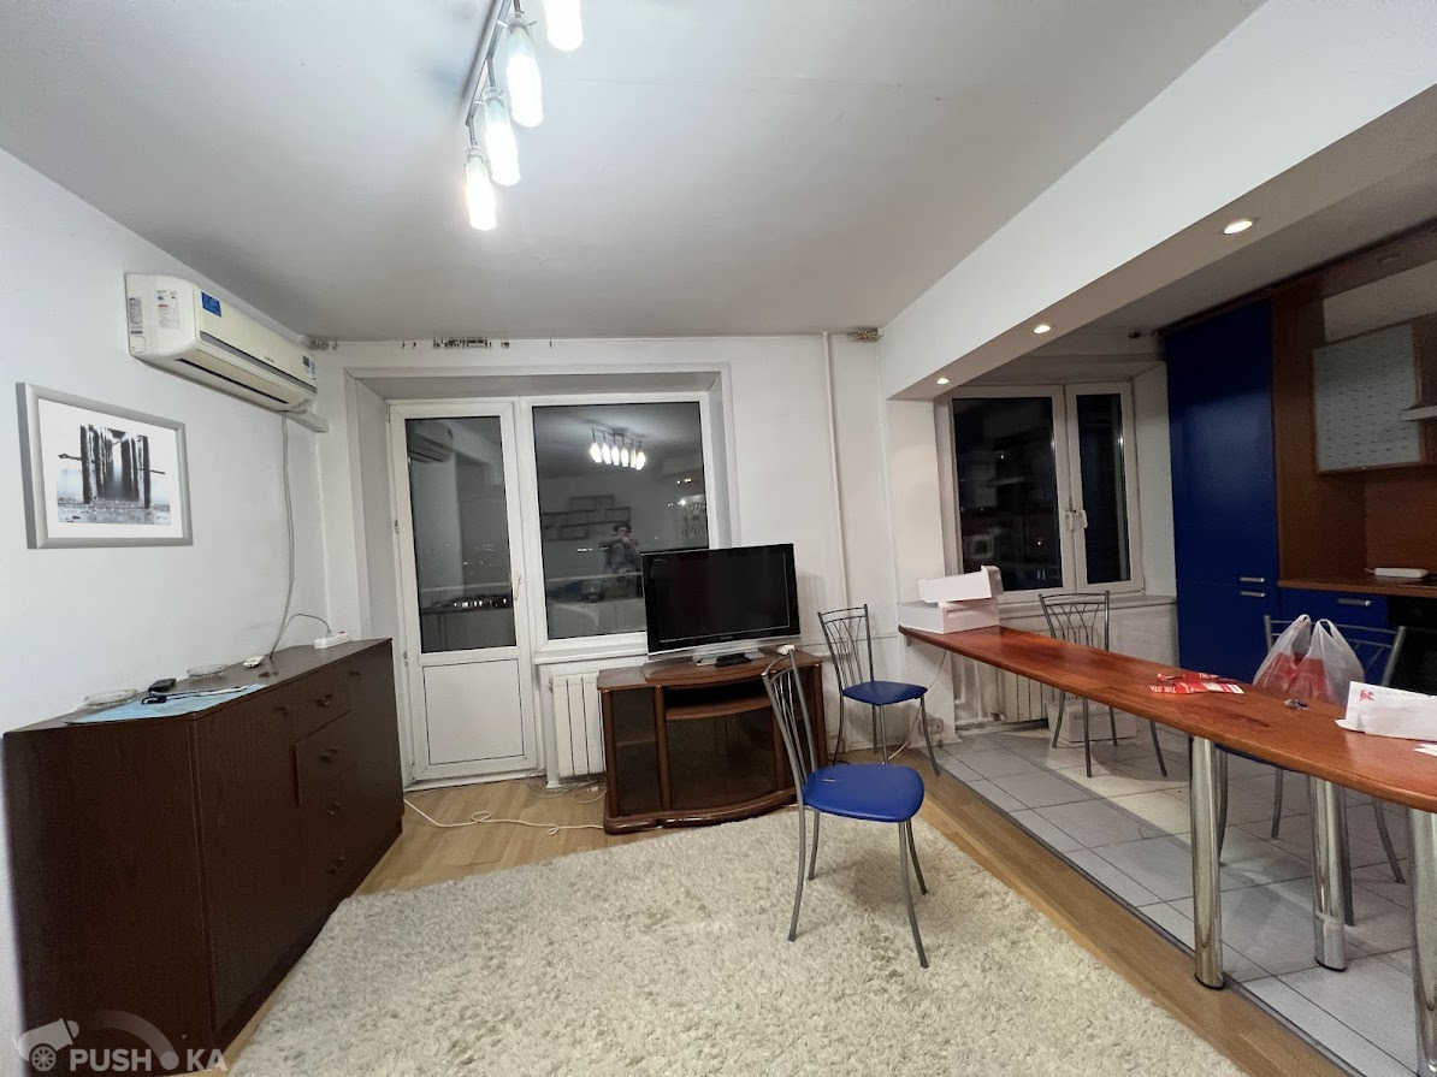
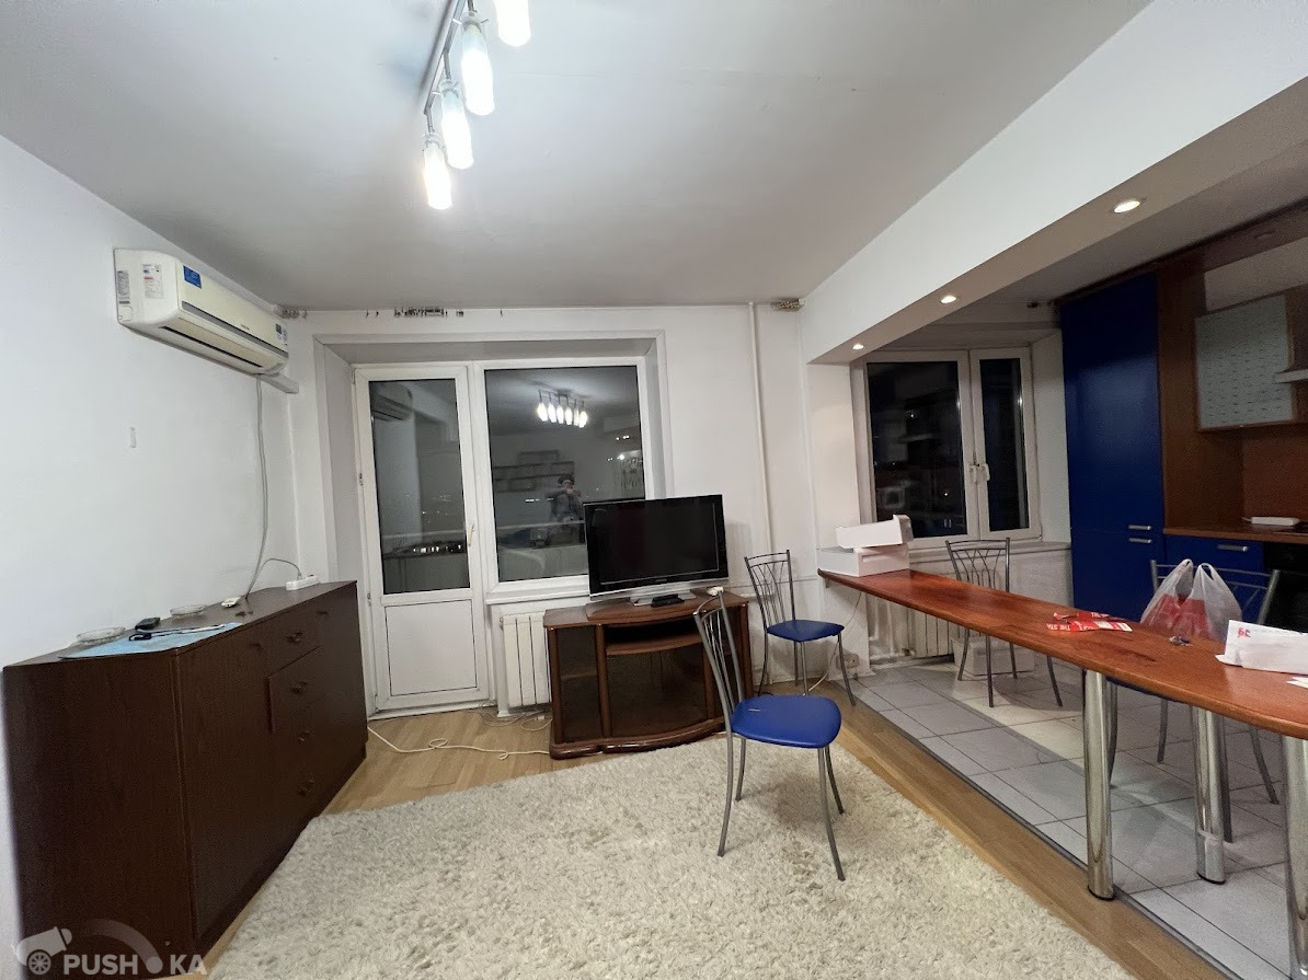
- wall art [14,381,195,550]
